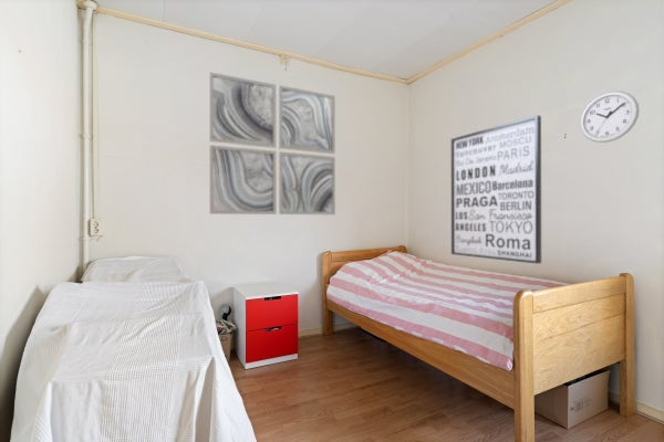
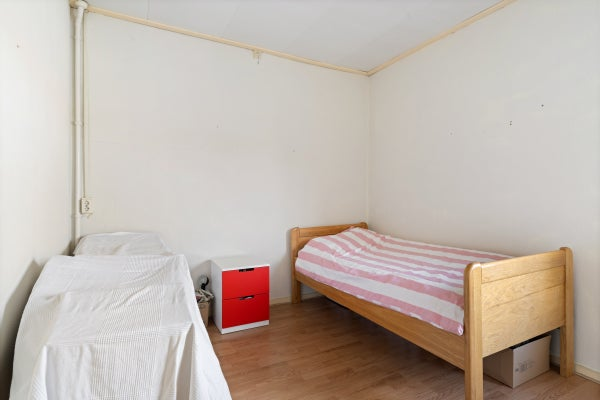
- wall art [450,114,542,265]
- wall art [208,71,336,215]
- wall clock [579,90,641,144]
